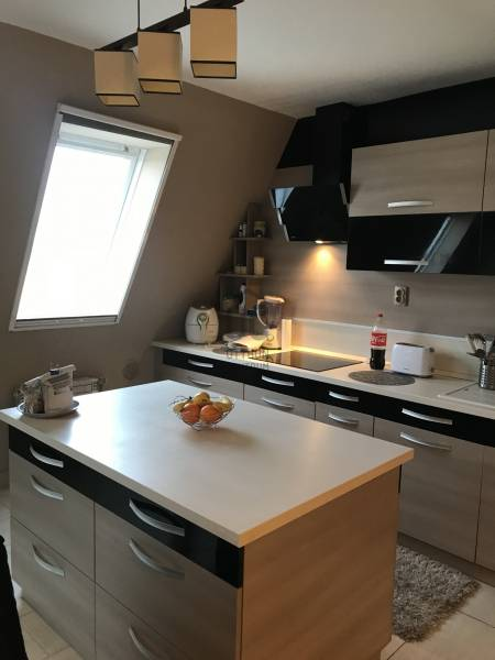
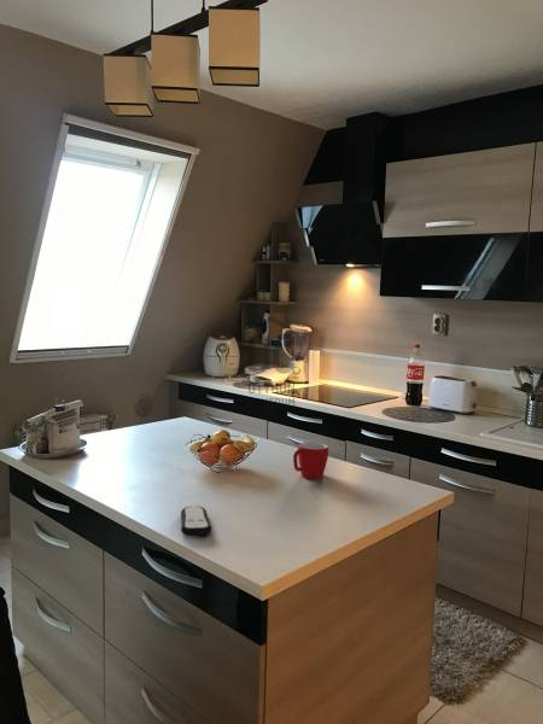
+ remote control [180,504,212,537]
+ mug [292,442,329,480]
